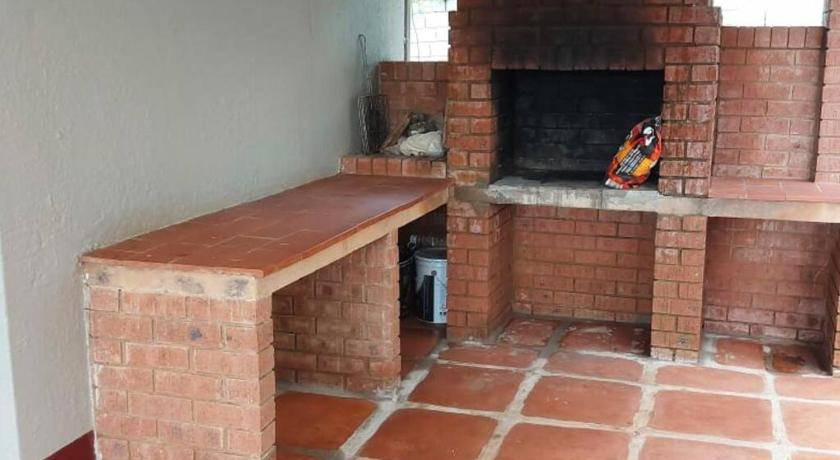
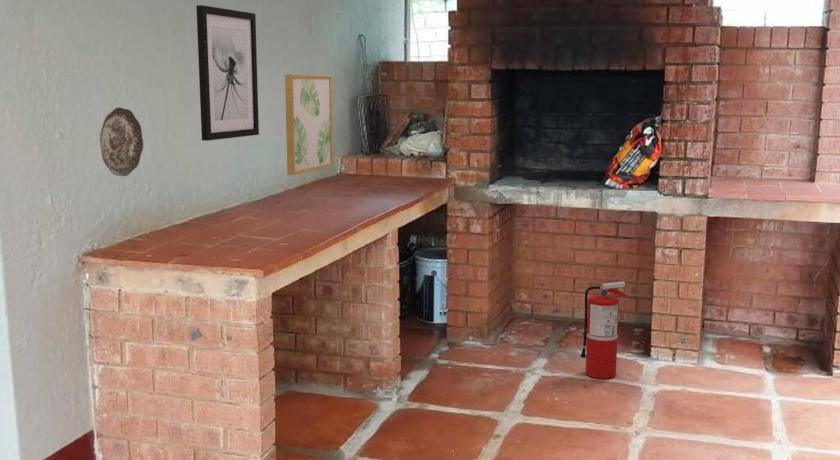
+ wall art [195,4,260,142]
+ wall art [284,74,334,176]
+ fire extinguisher [579,281,628,380]
+ decorative plate [99,106,144,177]
